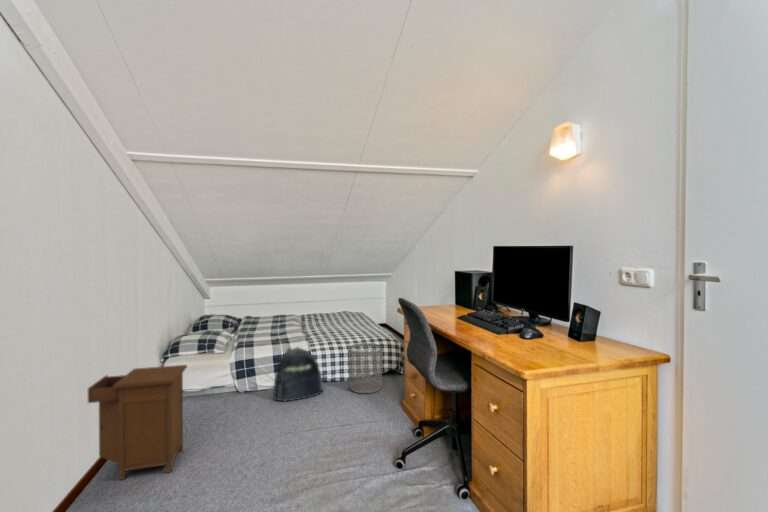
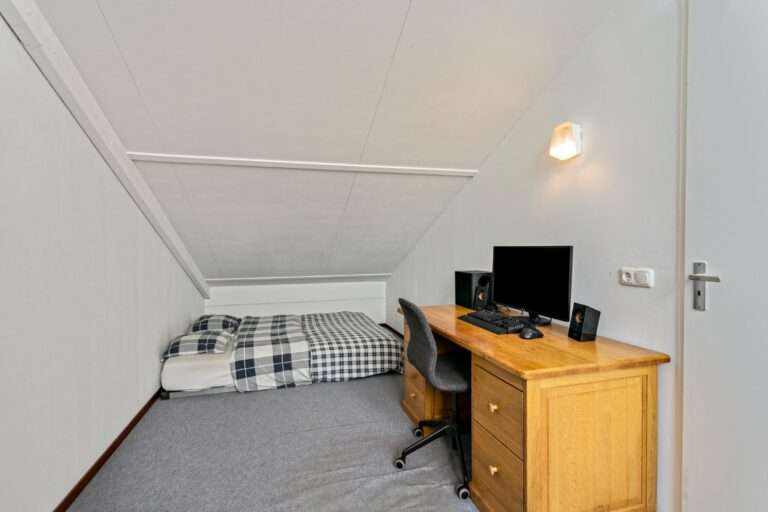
- waste bin [347,342,384,394]
- nightstand [87,364,188,481]
- backpack [272,346,324,403]
